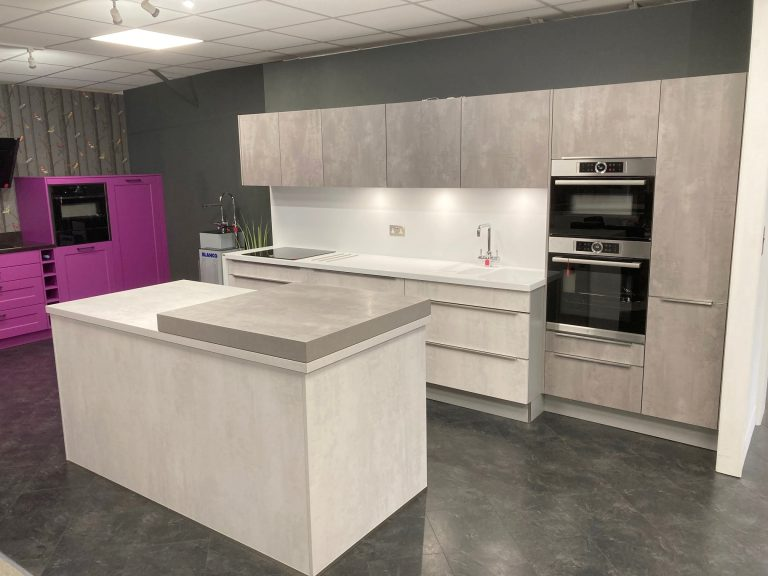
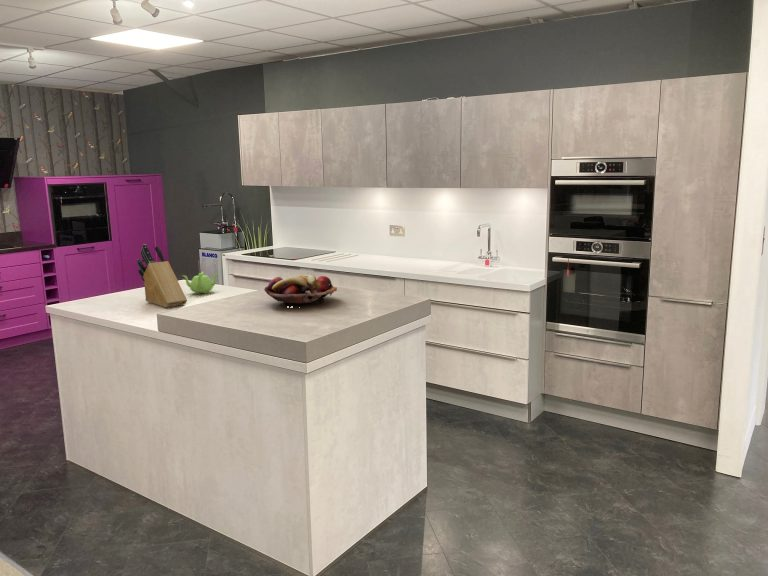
+ teapot [181,271,218,295]
+ knife block [136,243,188,308]
+ fruit basket [263,273,338,308]
